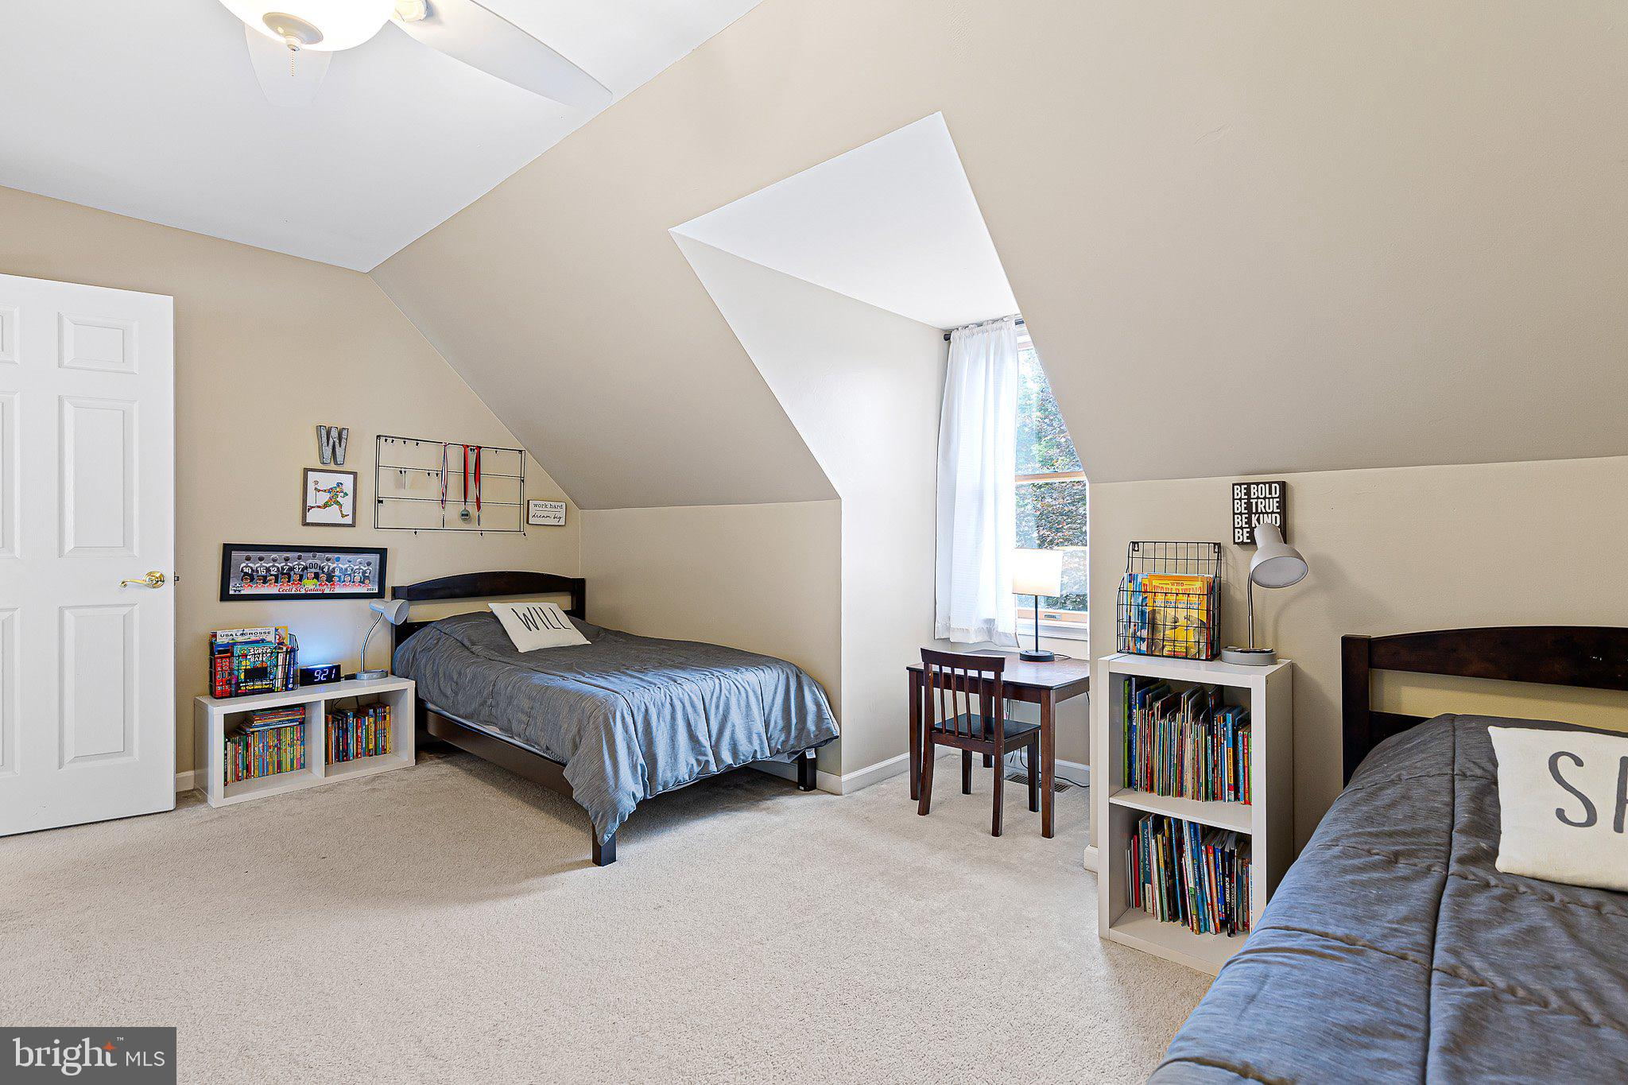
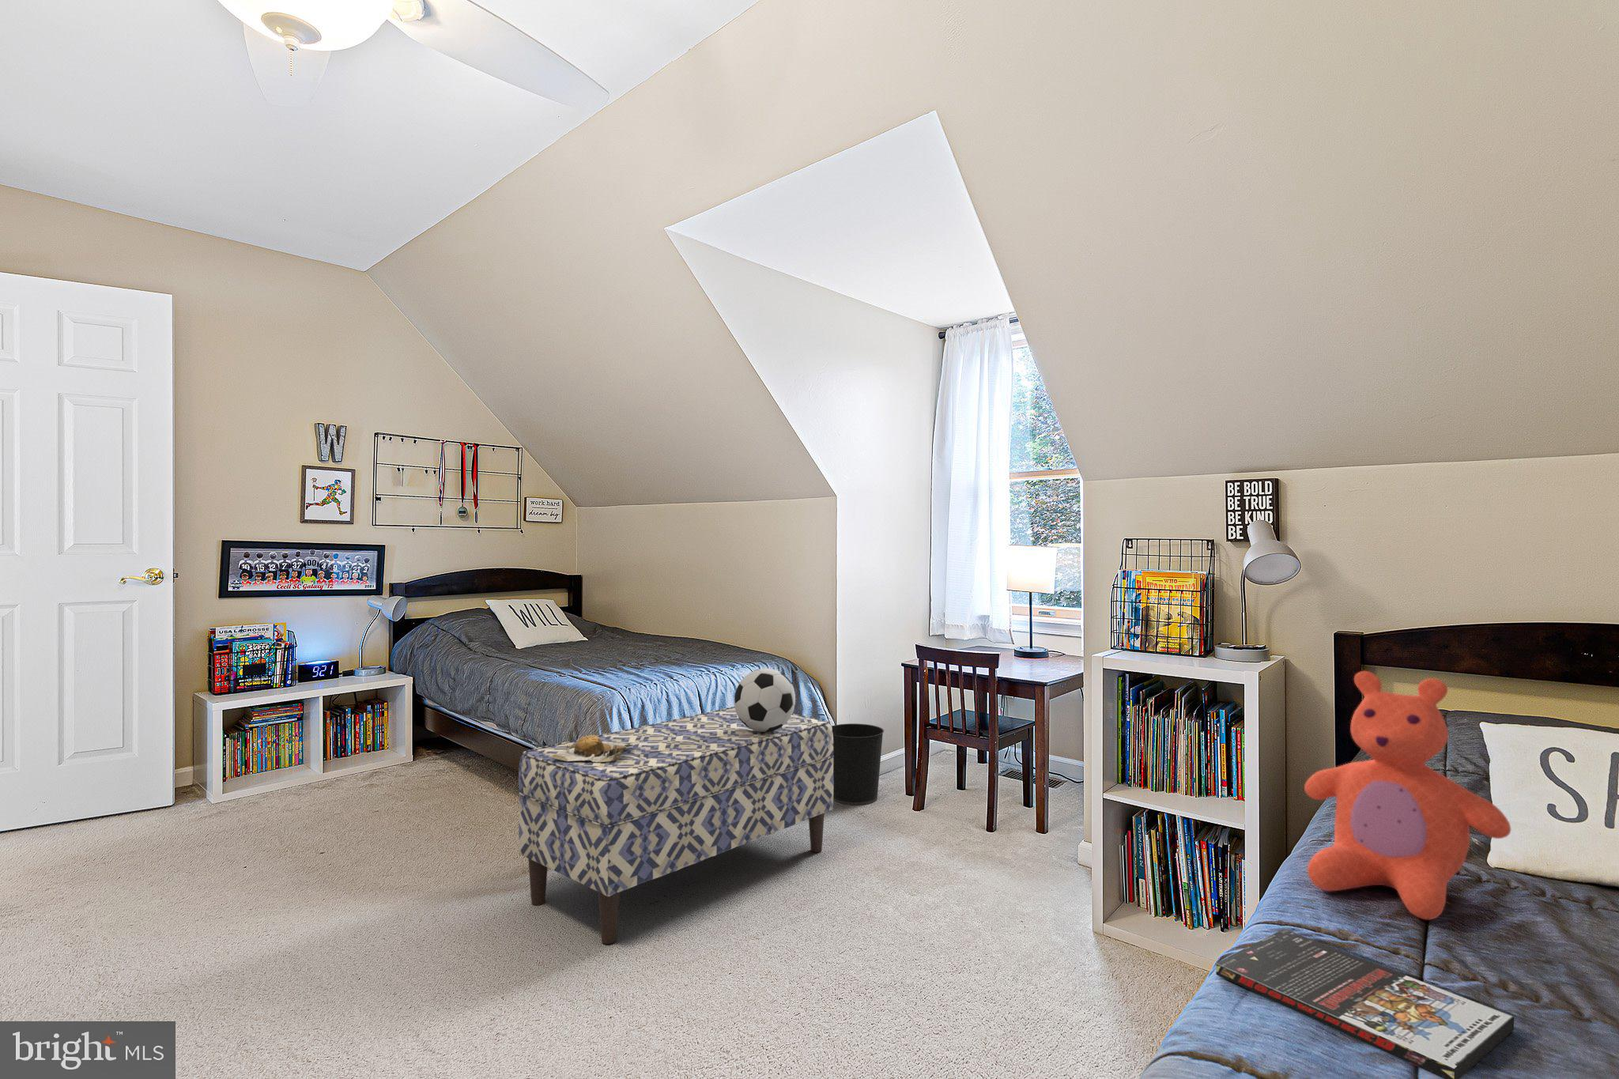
+ baseball cap [550,735,633,762]
+ comic book [1215,928,1514,1079]
+ wastebasket [832,723,885,806]
+ bench [518,706,834,944]
+ soccer ball [733,668,796,732]
+ teddy bear [1304,671,1512,920]
